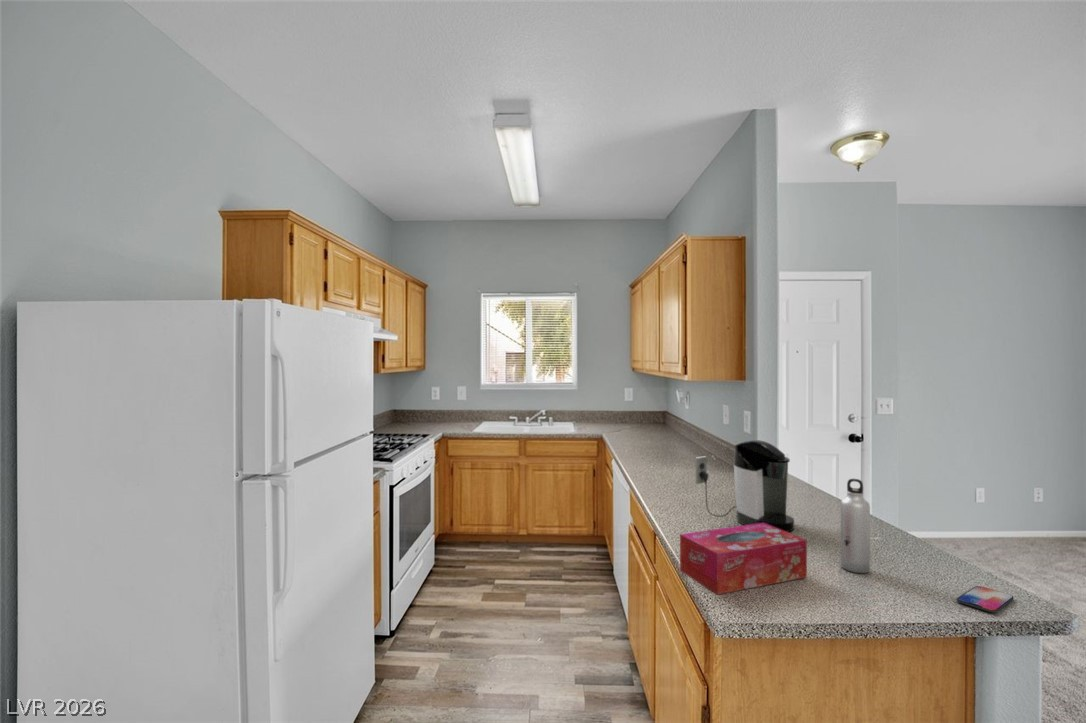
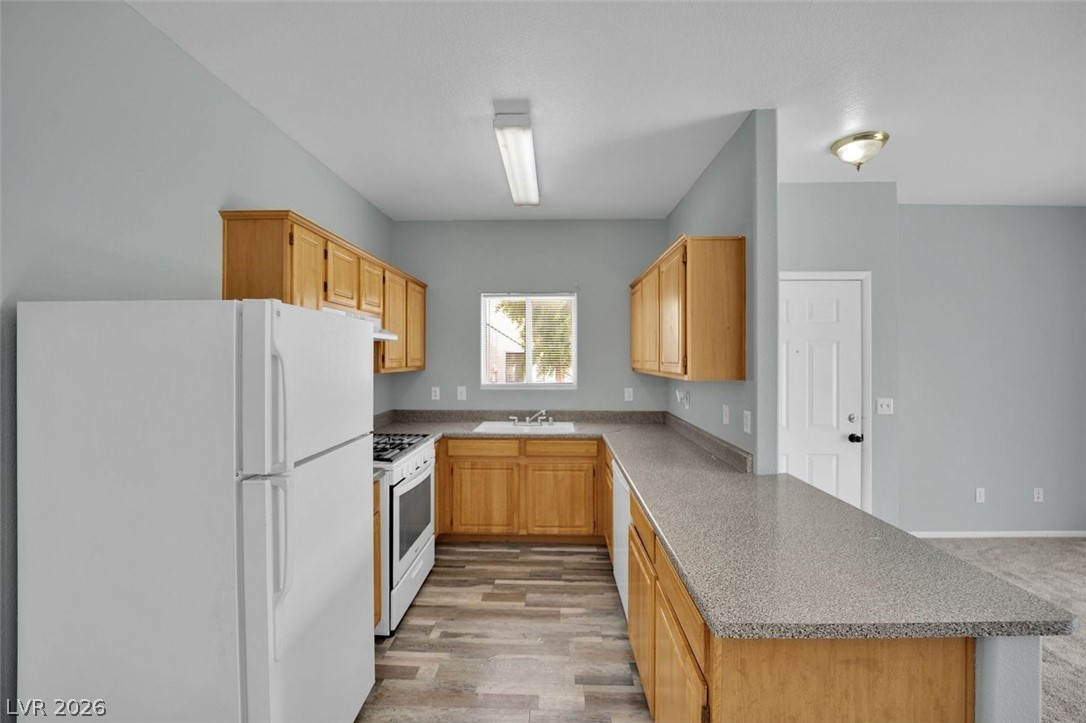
- coffee maker [695,439,795,532]
- water bottle [840,478,871,574]
- tissue box [679,523,808,595]
- smartphone [956,585,1014,614]
